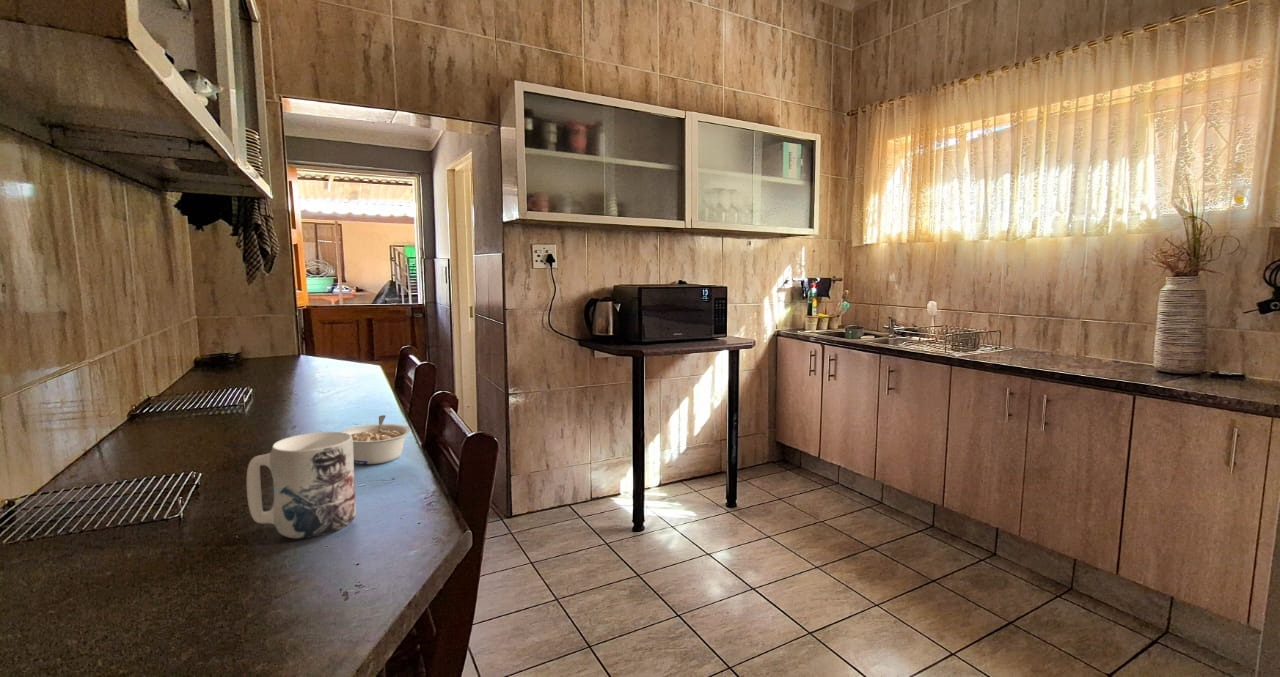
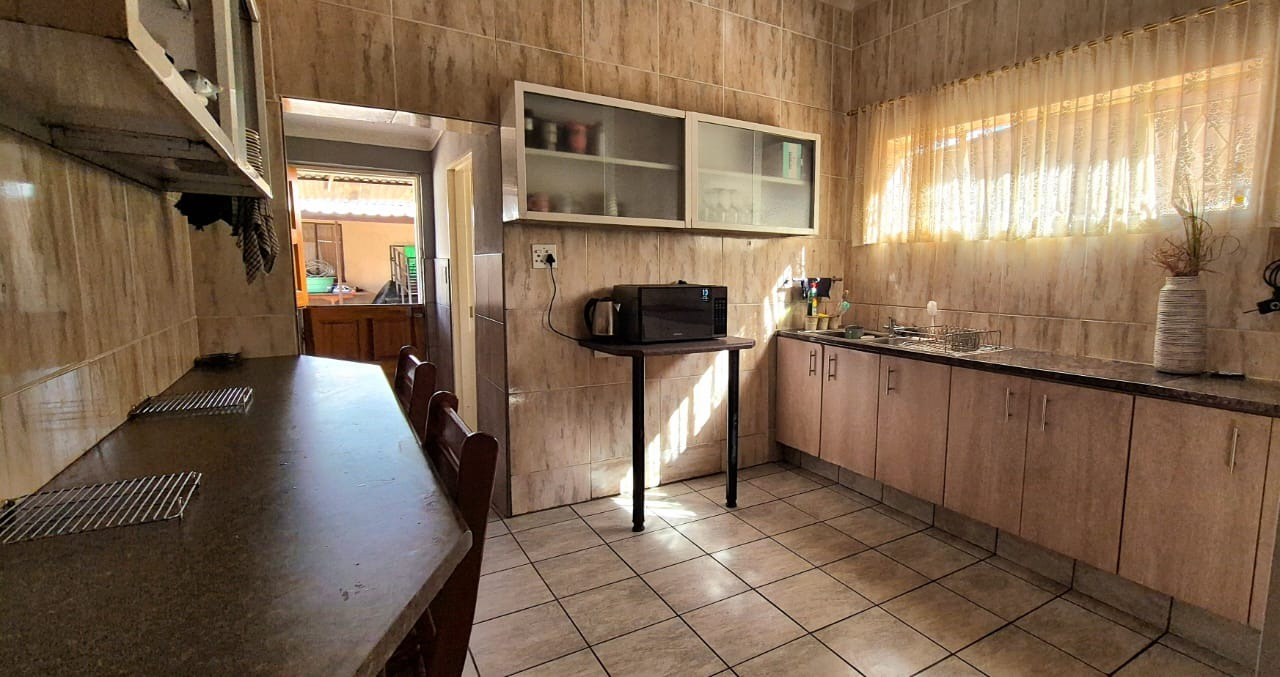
- legume [340,414,412,465]
- mug [246,431,357,539]
